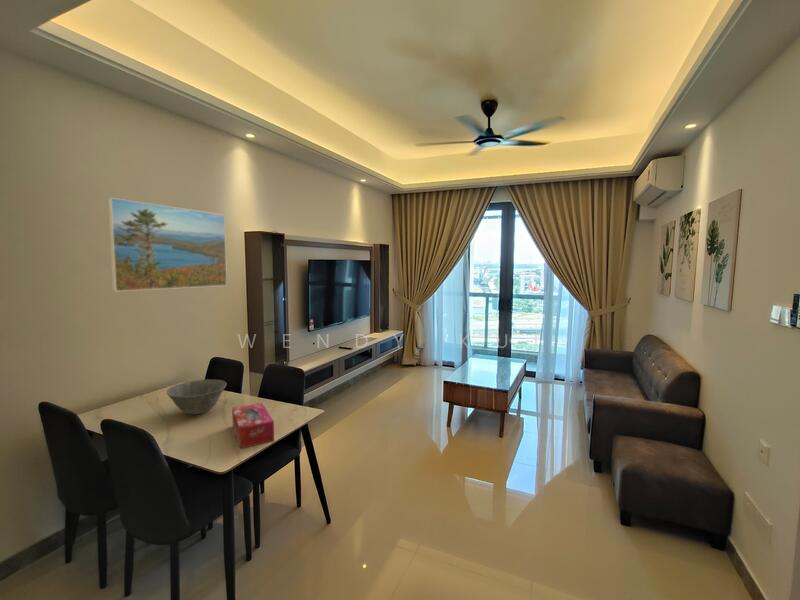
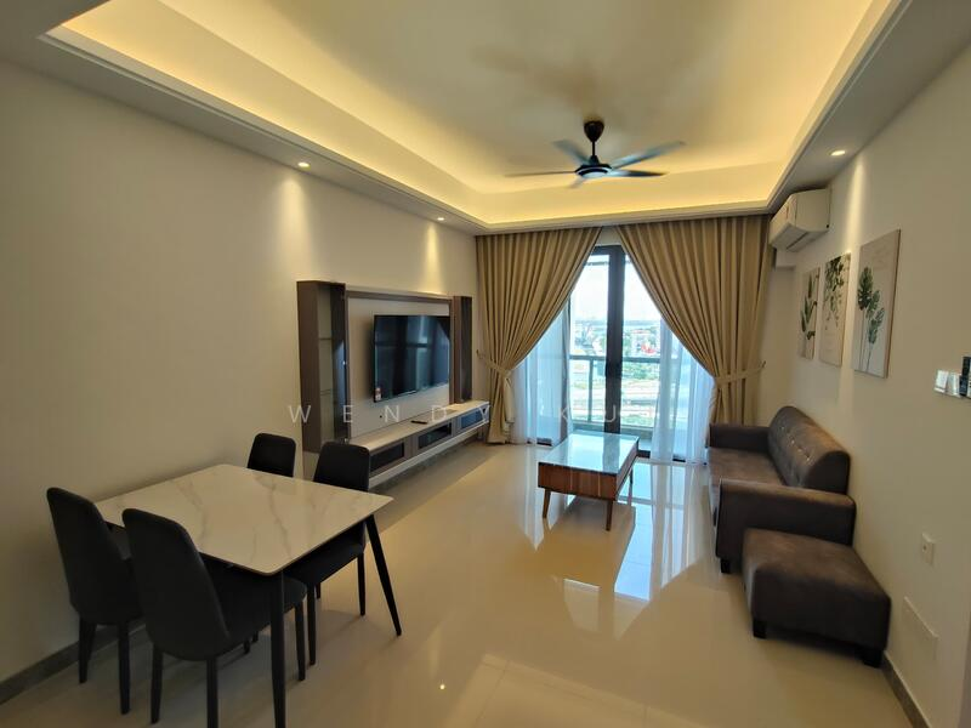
- tissue box [231,402,275,450]
- bowl [166,378,228,415]
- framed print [107,197,228,292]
